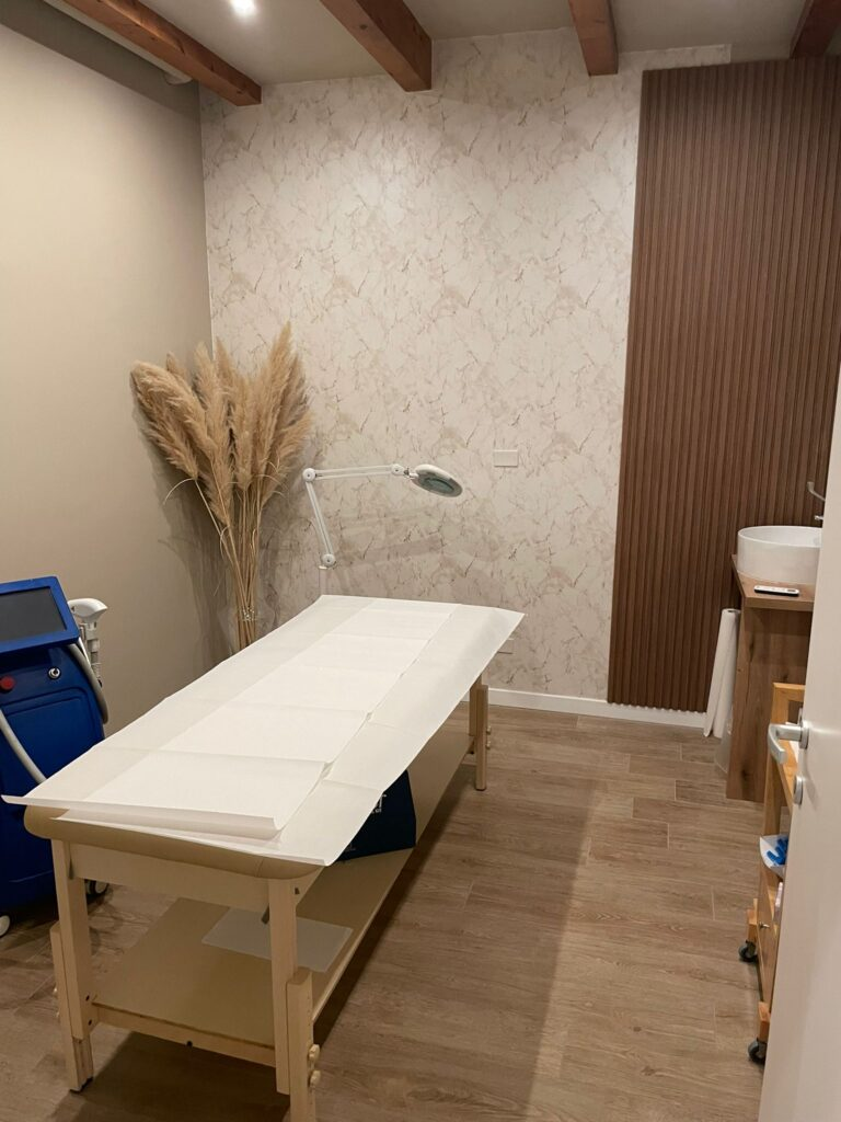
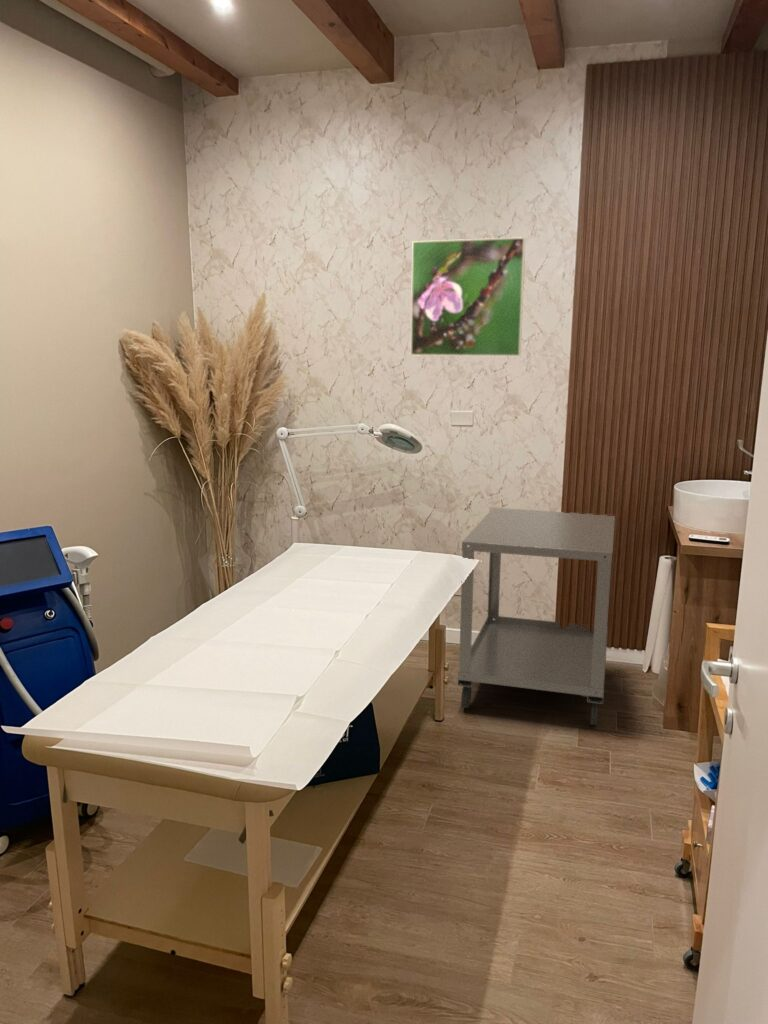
+ utility cart [457,507,616,726]
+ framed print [410,236,526,357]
